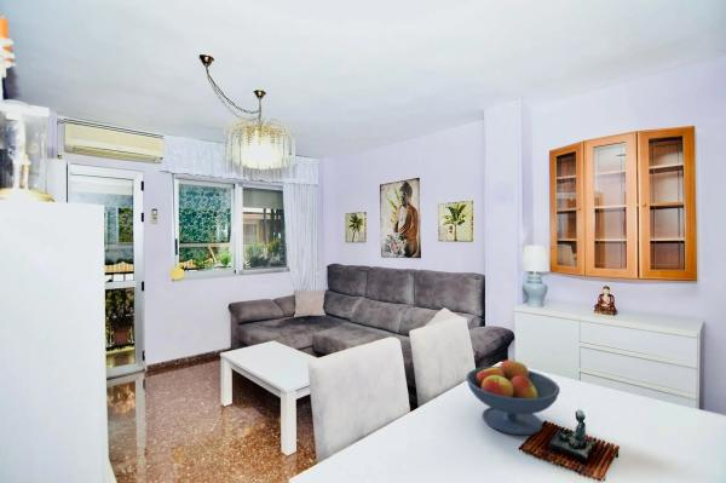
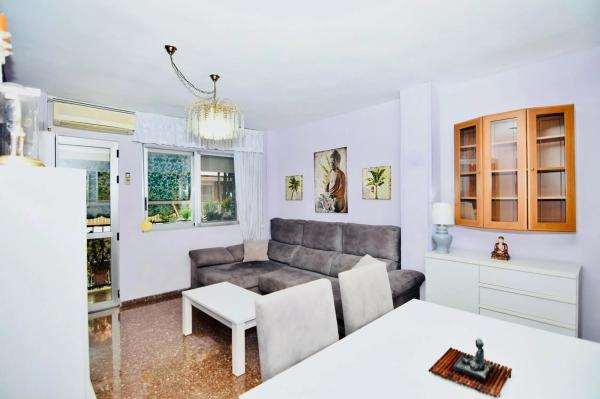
- fruit bowl [465,360,560,436]
